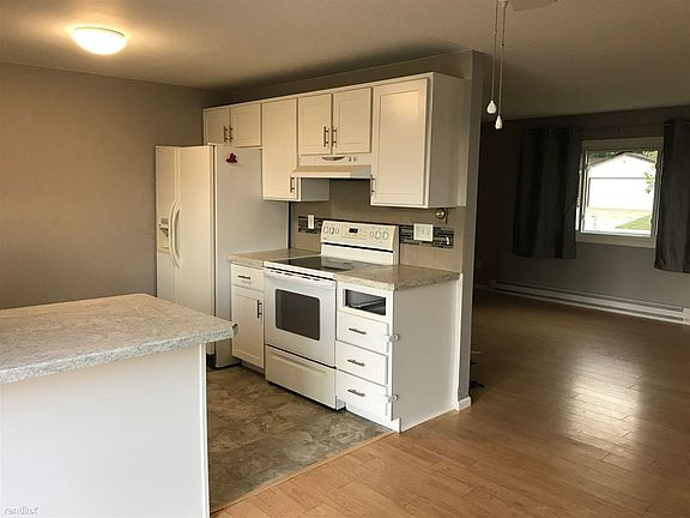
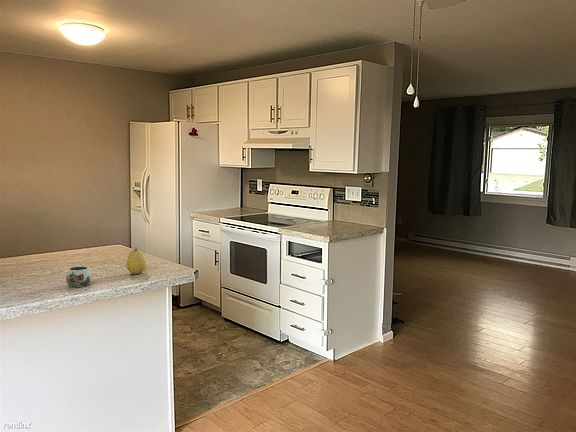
+ fruit [125,248,147,275]
+ mug [65,266,92,288]
